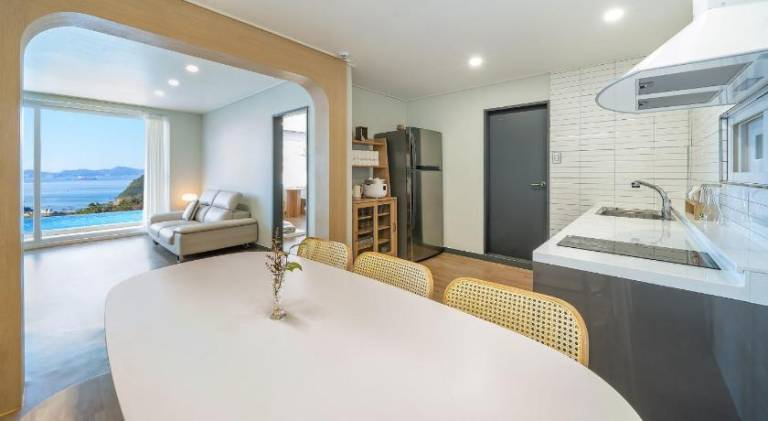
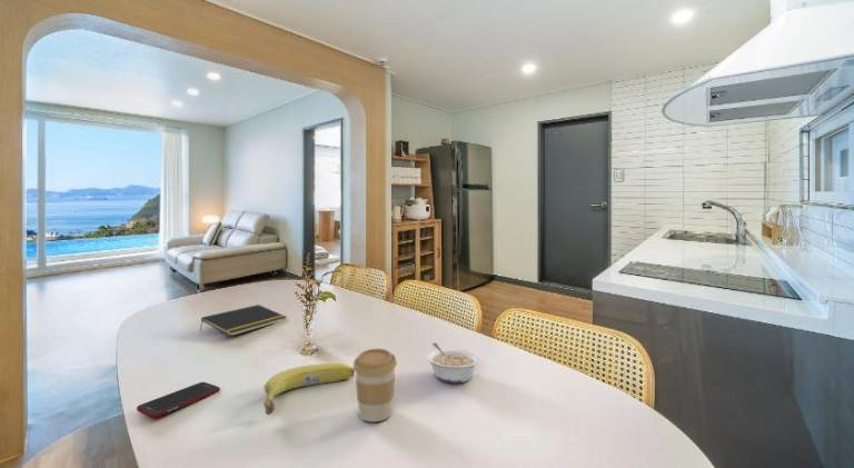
+ coffee cup [352,347,398,422]
+ cell phone [136,381,221,419]
+ notepad [199,303,288,337]
+ fruit [262,362,356,416]
+ legume [426,342,480,384]
